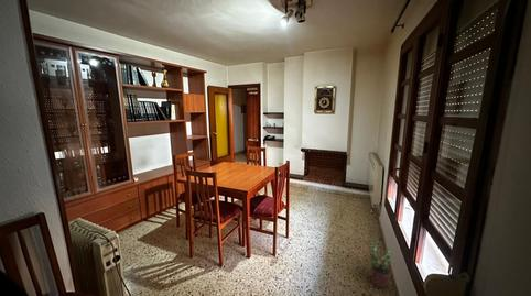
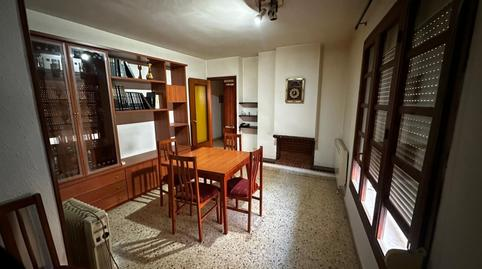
- potted plant [368,240,397,289]
